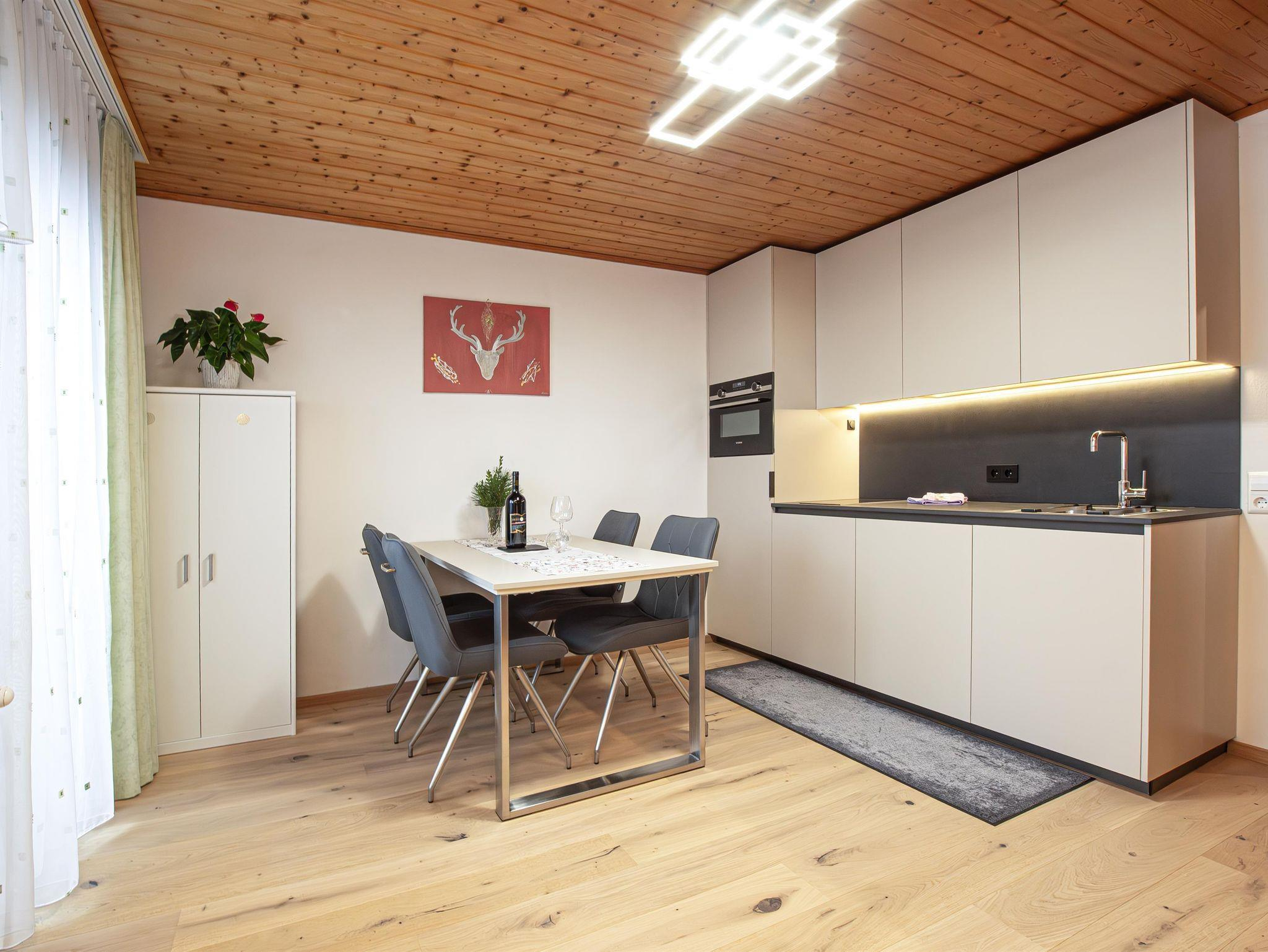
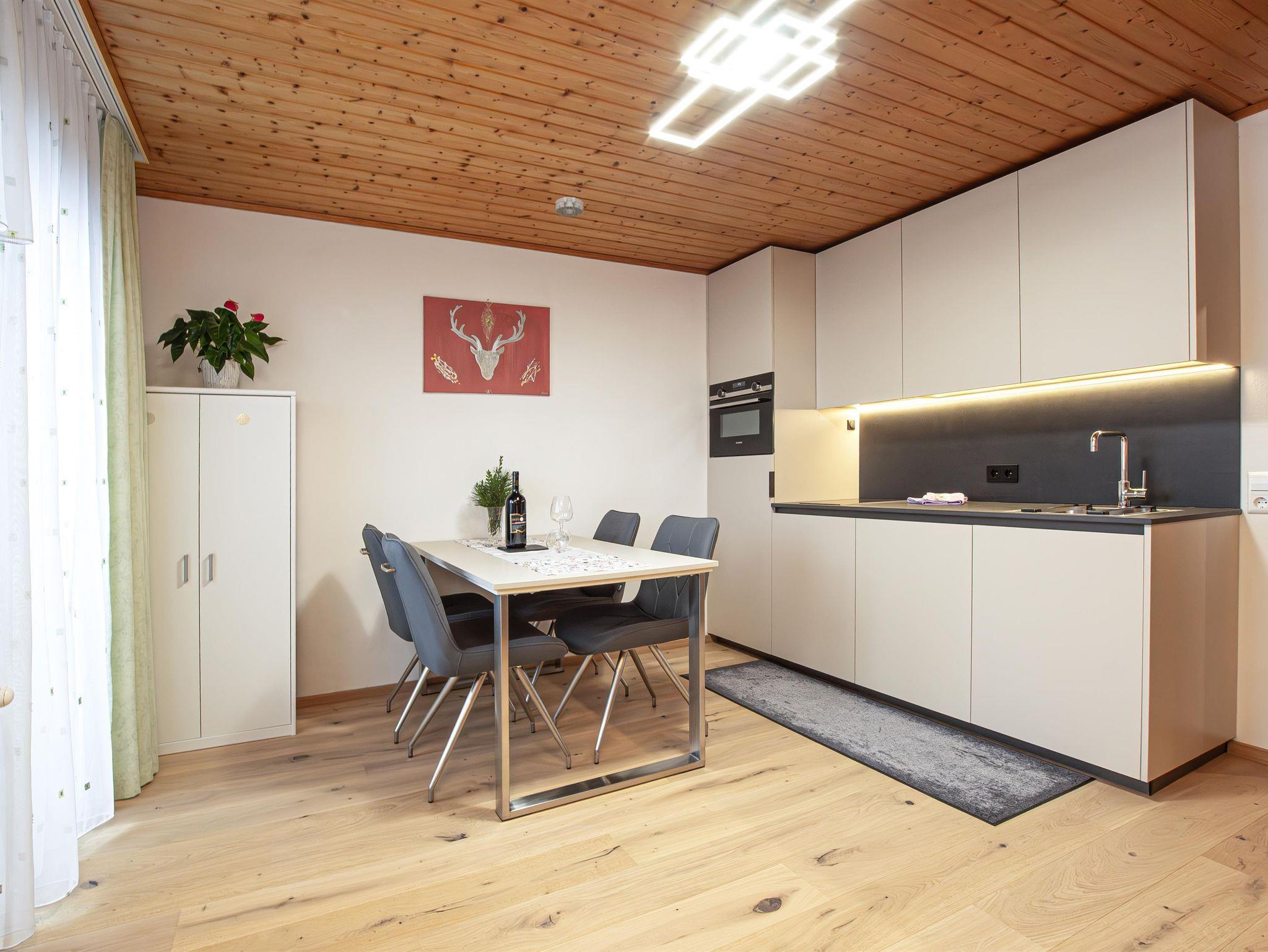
+ smoke detector [555,196,584,217]
